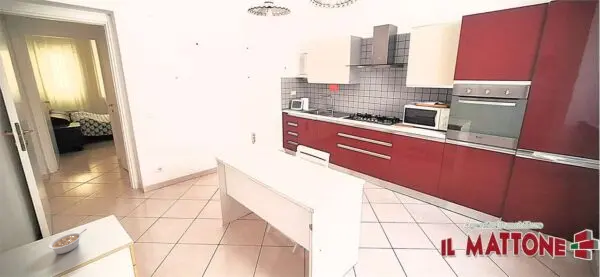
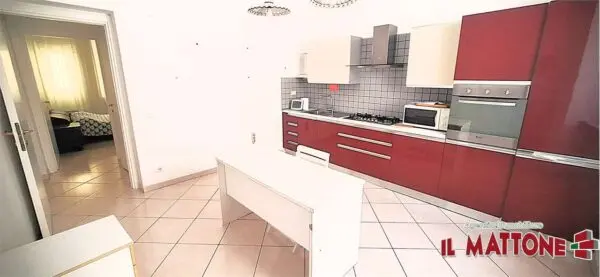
- legume [47,228,87,255]
